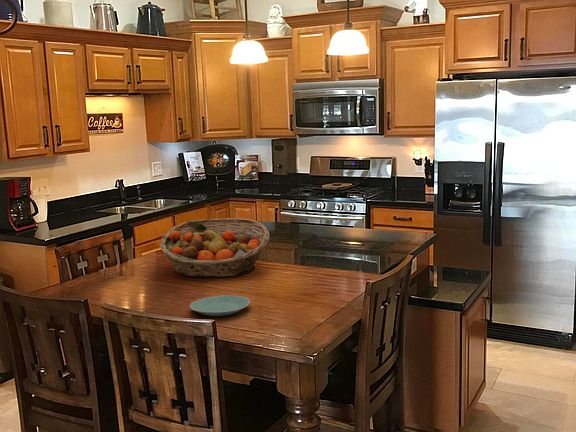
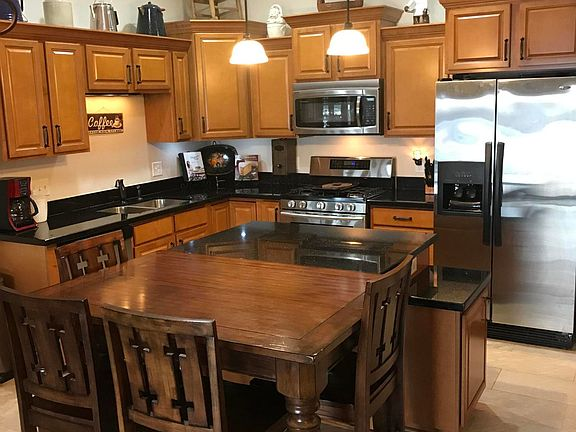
- plate [189,294,251,317]
- fruit basket [159,217,271,278]
